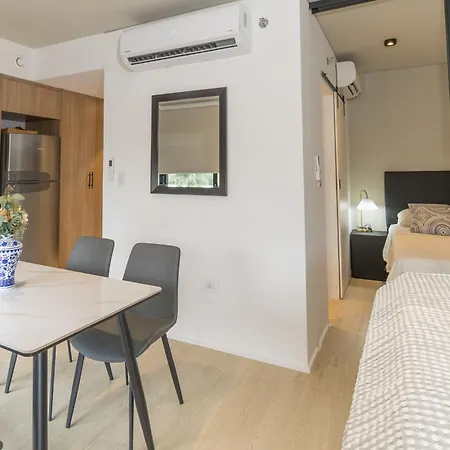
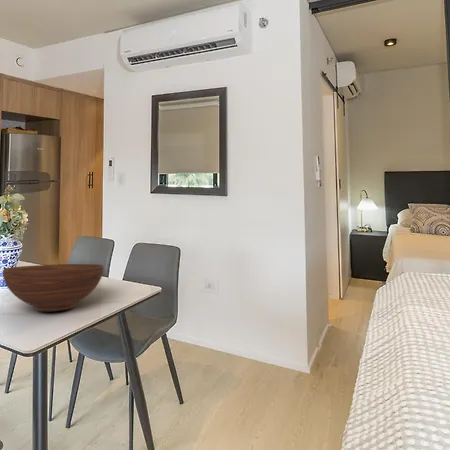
+ fruit bowl [2,263,105,312]
